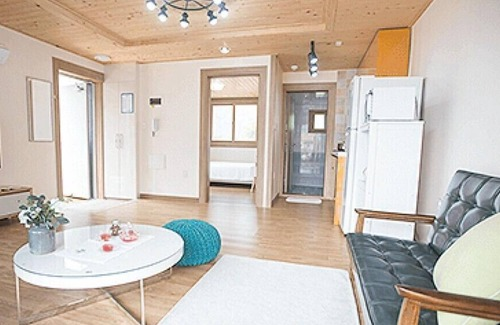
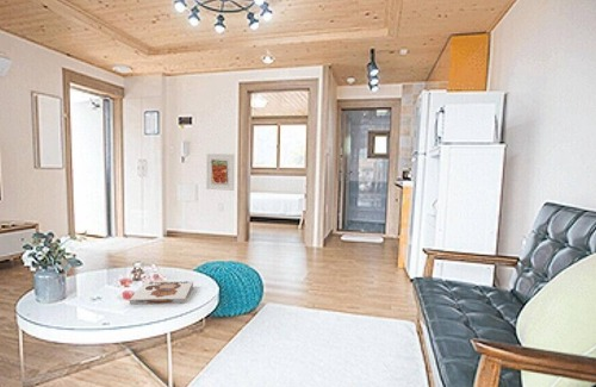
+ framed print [205,152,236,192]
+ board game [129,280,194,305]
